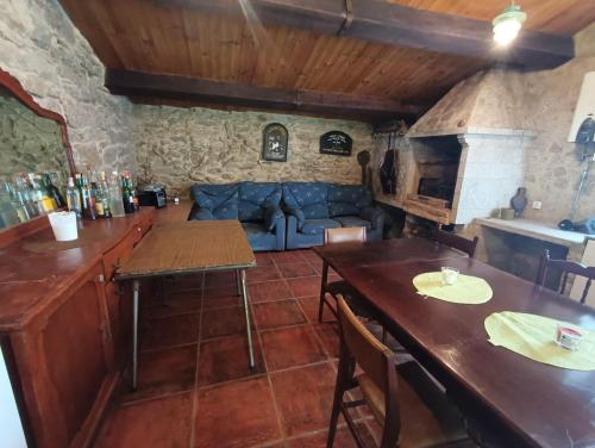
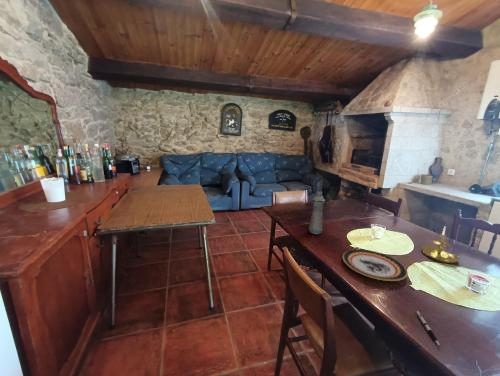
+ bottle [308,190,326,235]
+ pen [415,310,441,347]
+ candle holder [421,226,461,264]
+ plate [342,248,409,282]
